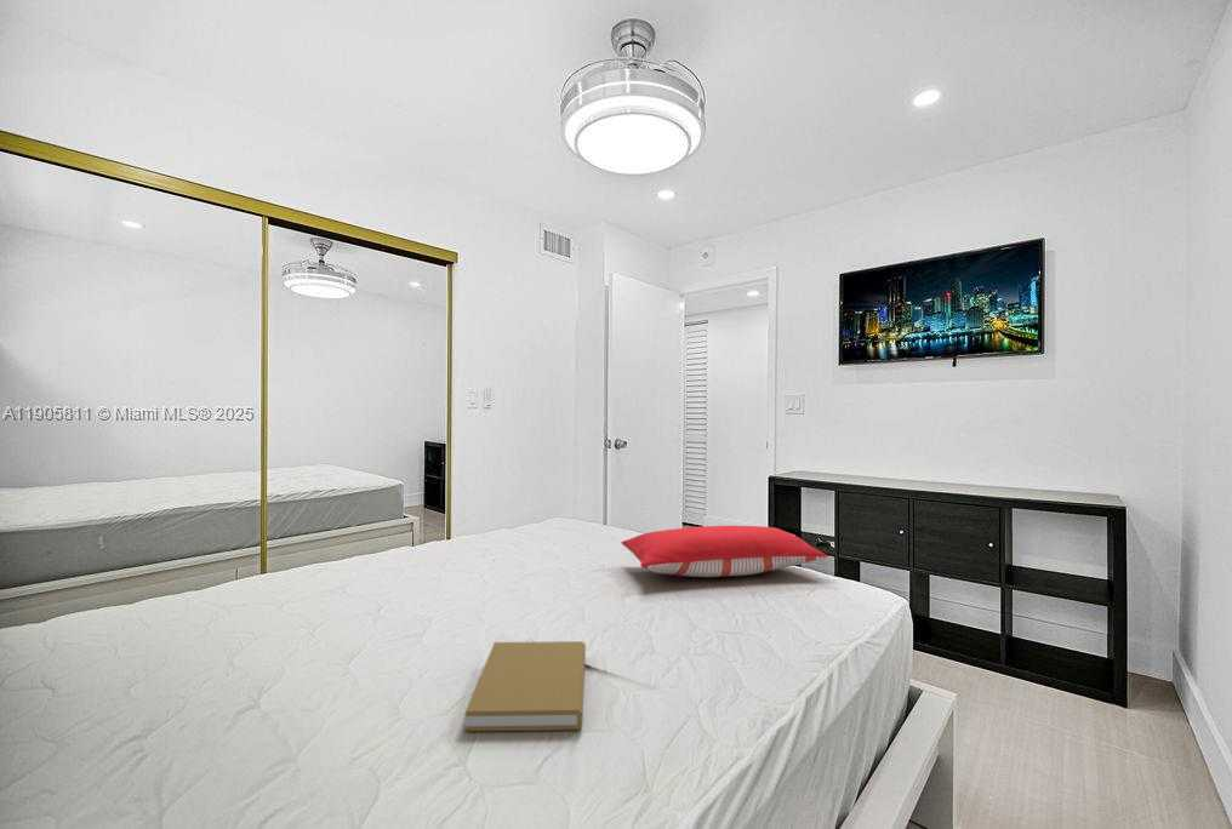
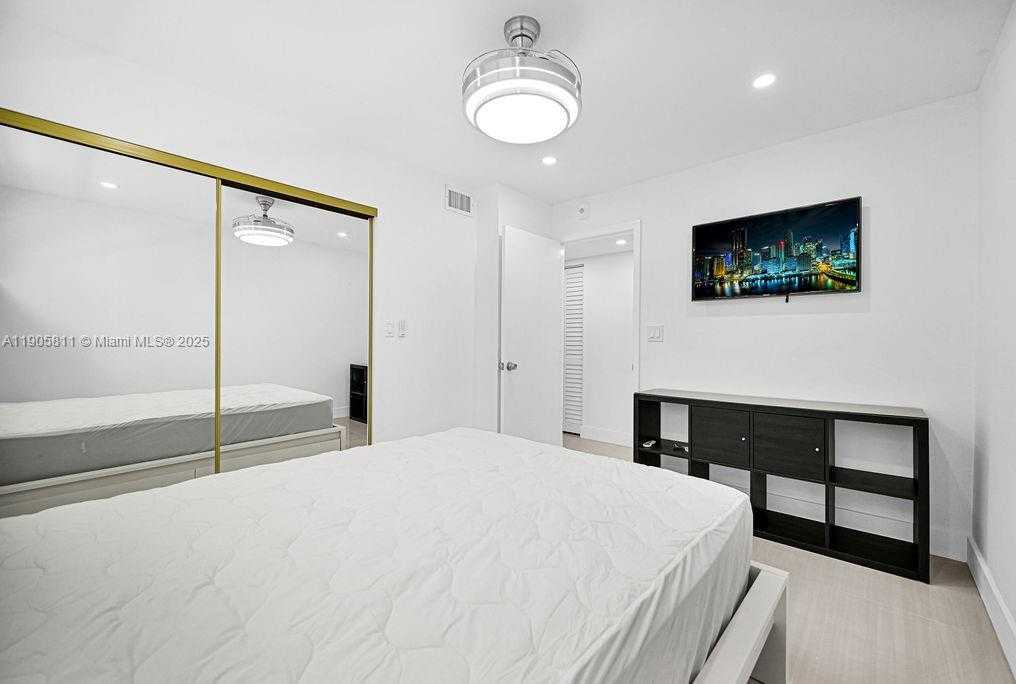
- book [464,640,587,732]
- pillow [620,525,829,578]
